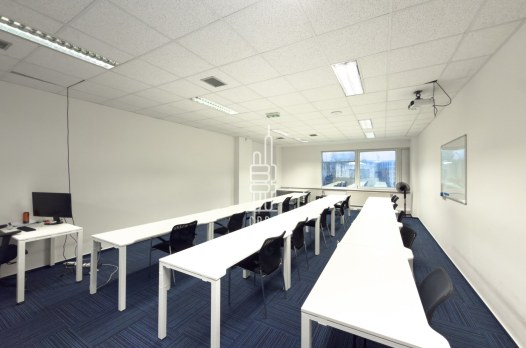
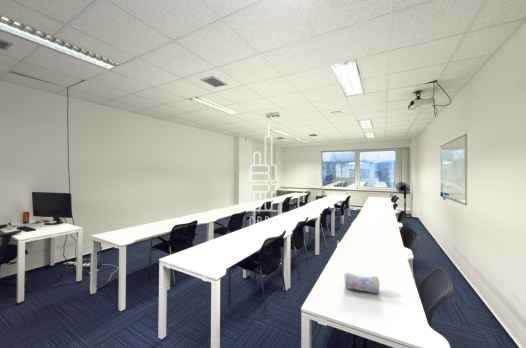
+ pencil case [343,272,380,294]
